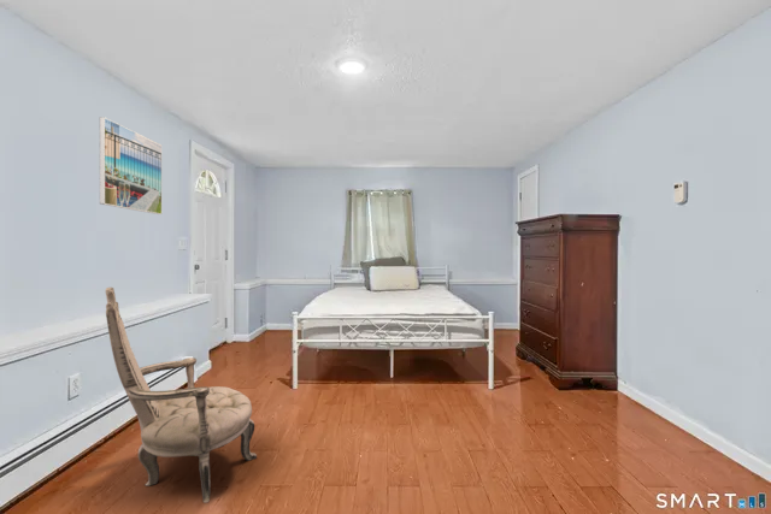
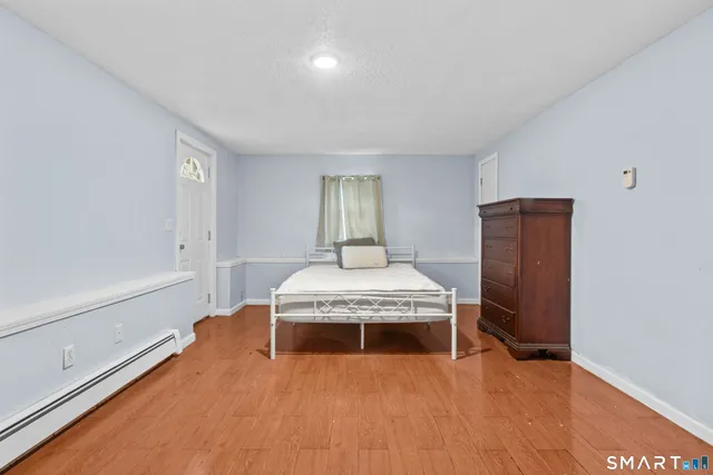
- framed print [99,116,163,215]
- armchair [105,286,258,504]
